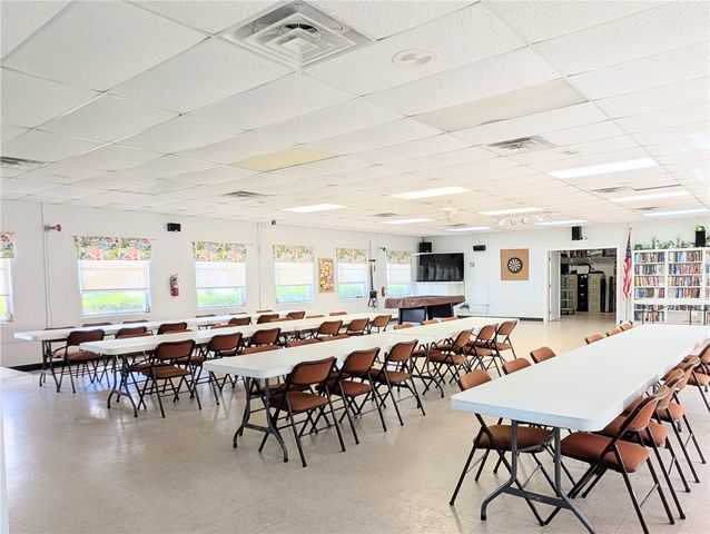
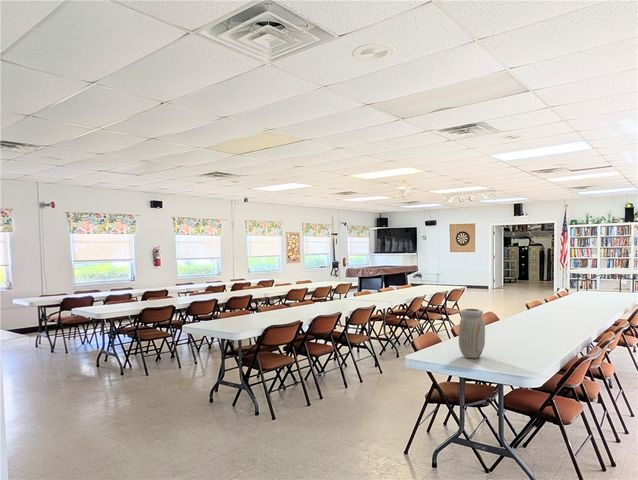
+ vase [458,308,486,359]
